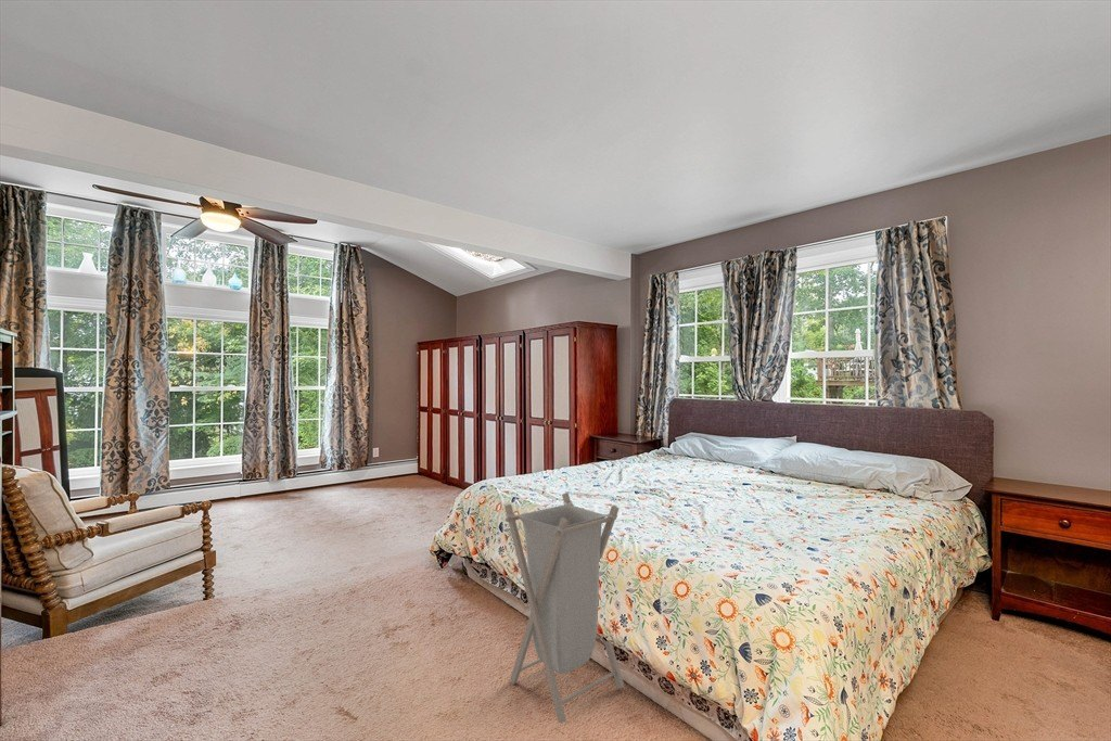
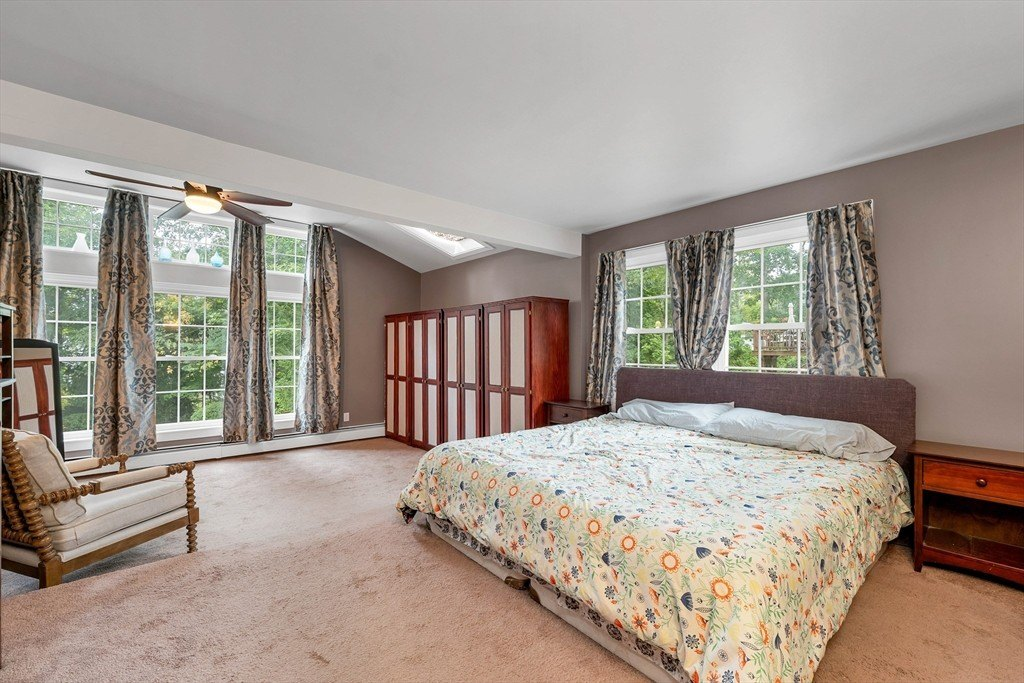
- laundry hamper [503,491,625,724]
